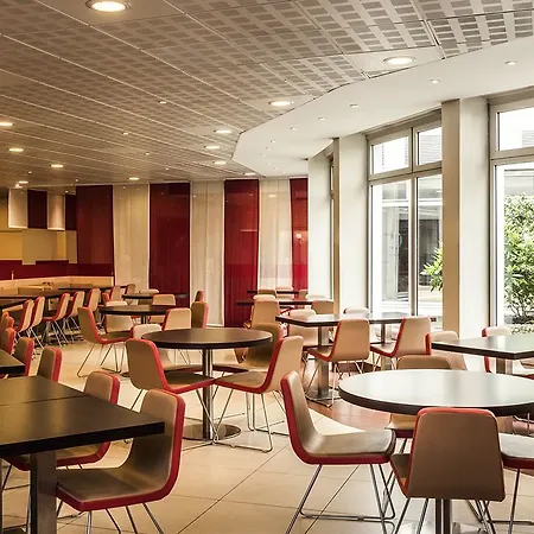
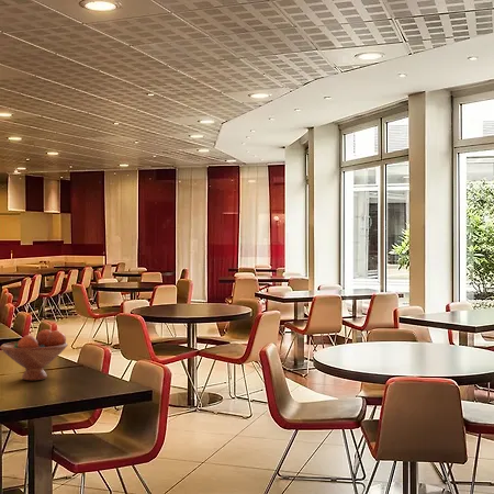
+ fruit bowl [0,328,69,381]
